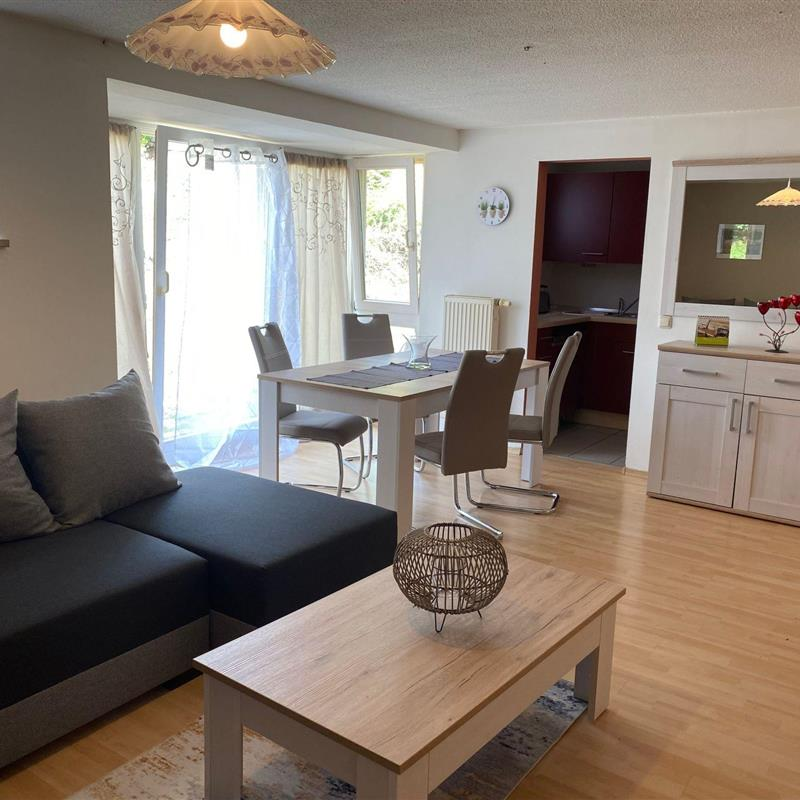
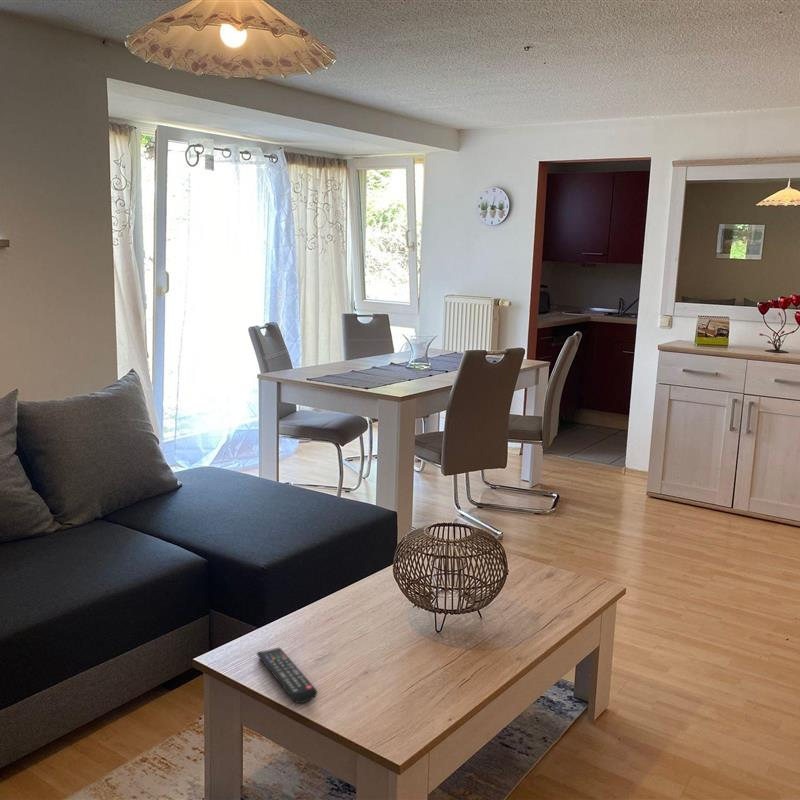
+ remote control [256,647,318,704]
